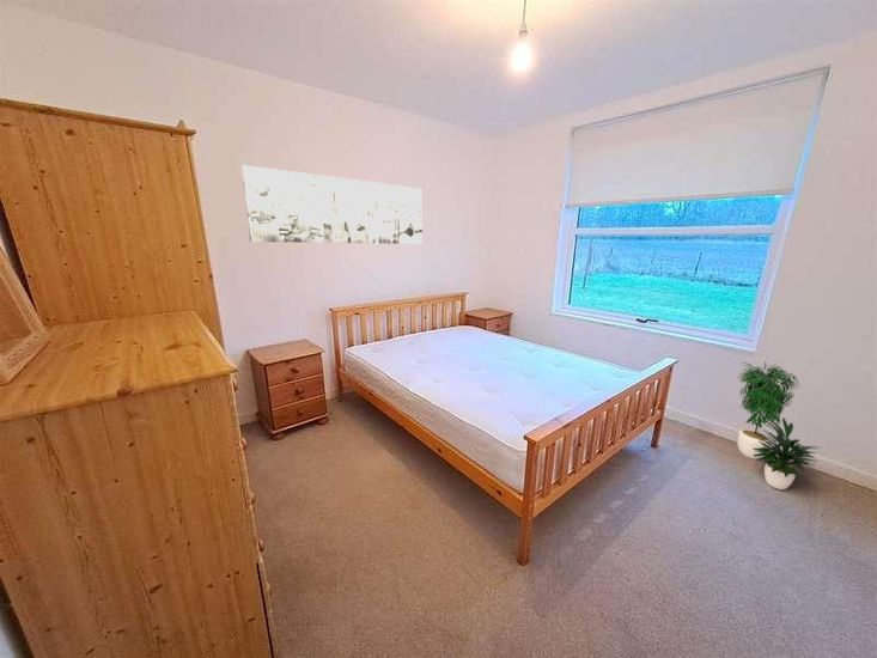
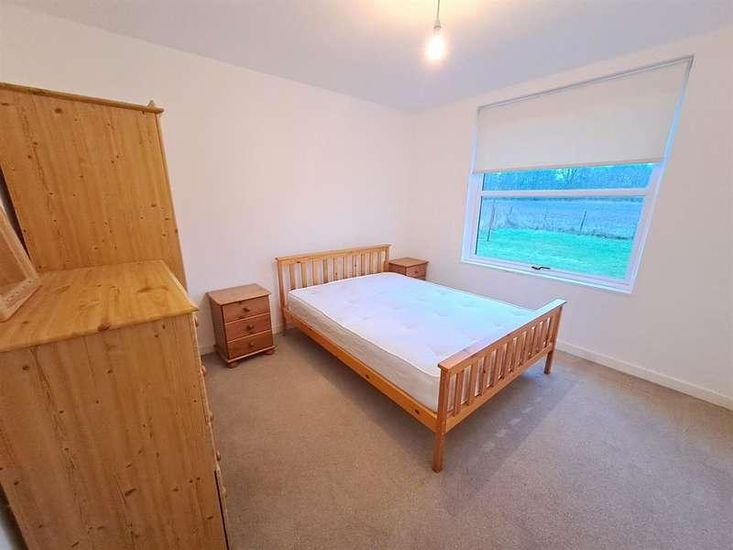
- wall art [240,164,424,245]
- potted plant [736,361,823,491]
